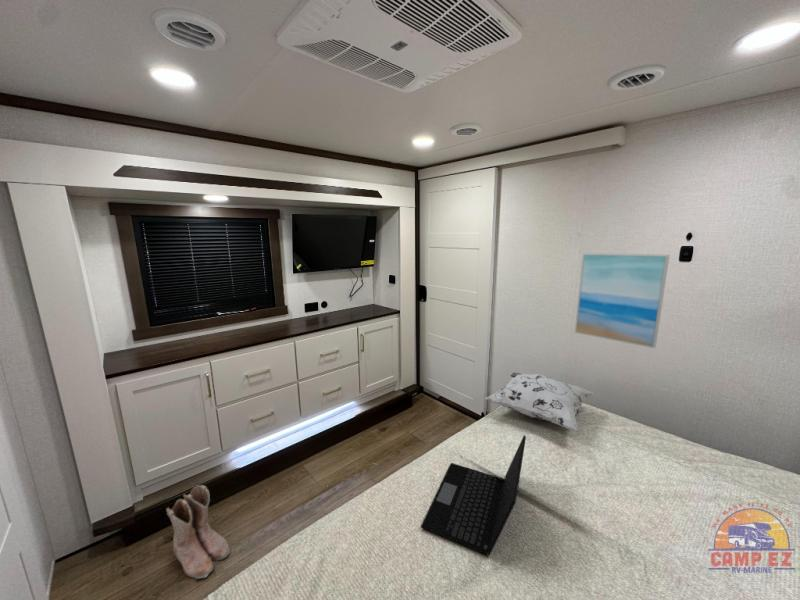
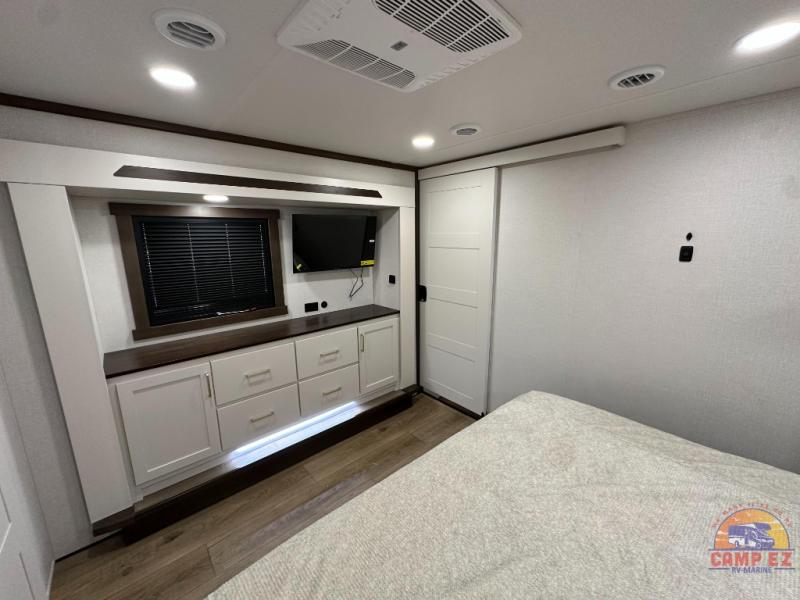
- wall art [574,252,670,349]
- boots [165,484,231,580]
- decorative pillow [484,371,594,431]
- laptop [420,434,527,556]
